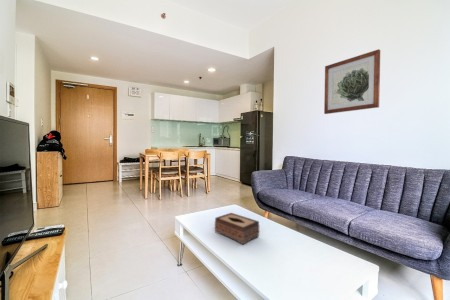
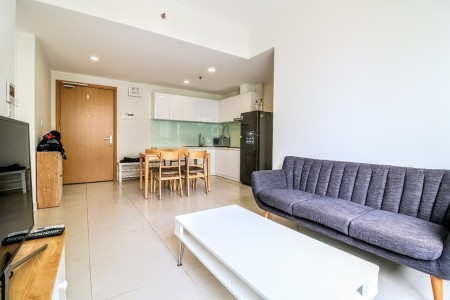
- wall art [323,48,381,115]
- tissue box [214,212,260,245]
